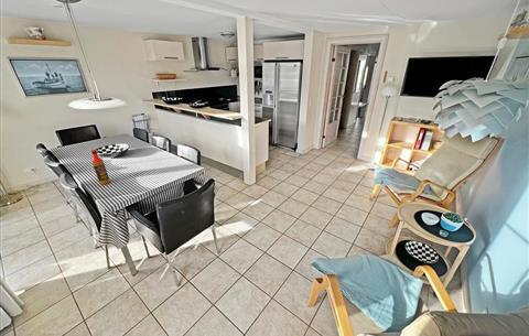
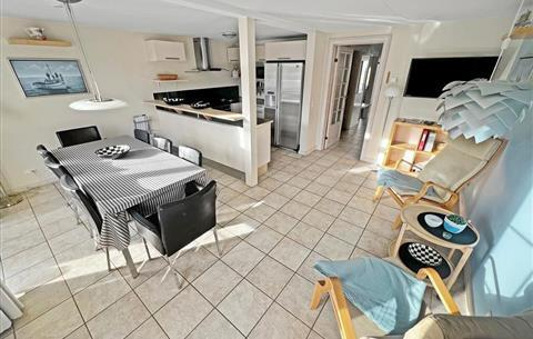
- bottle [90,149,111,186]
